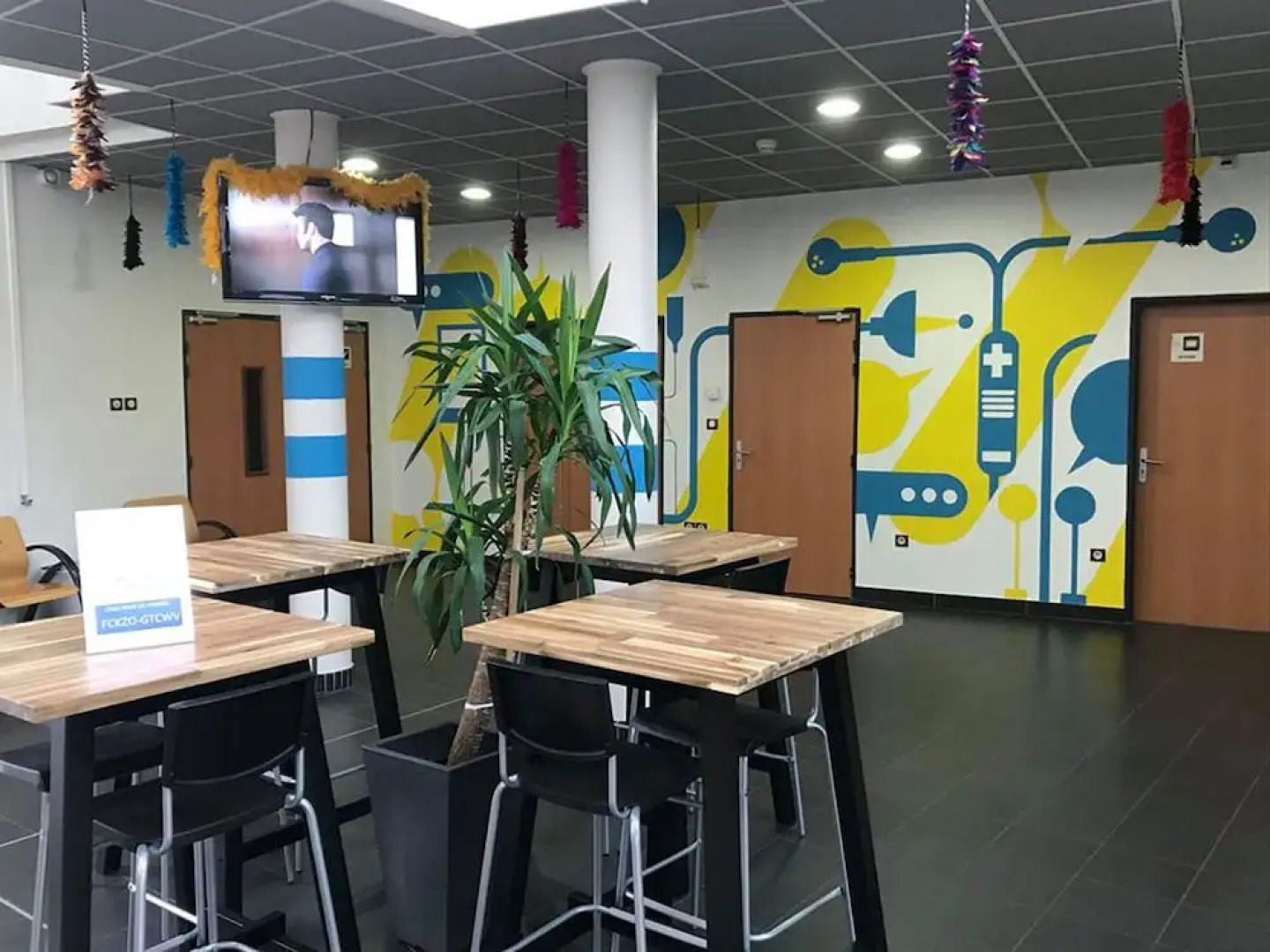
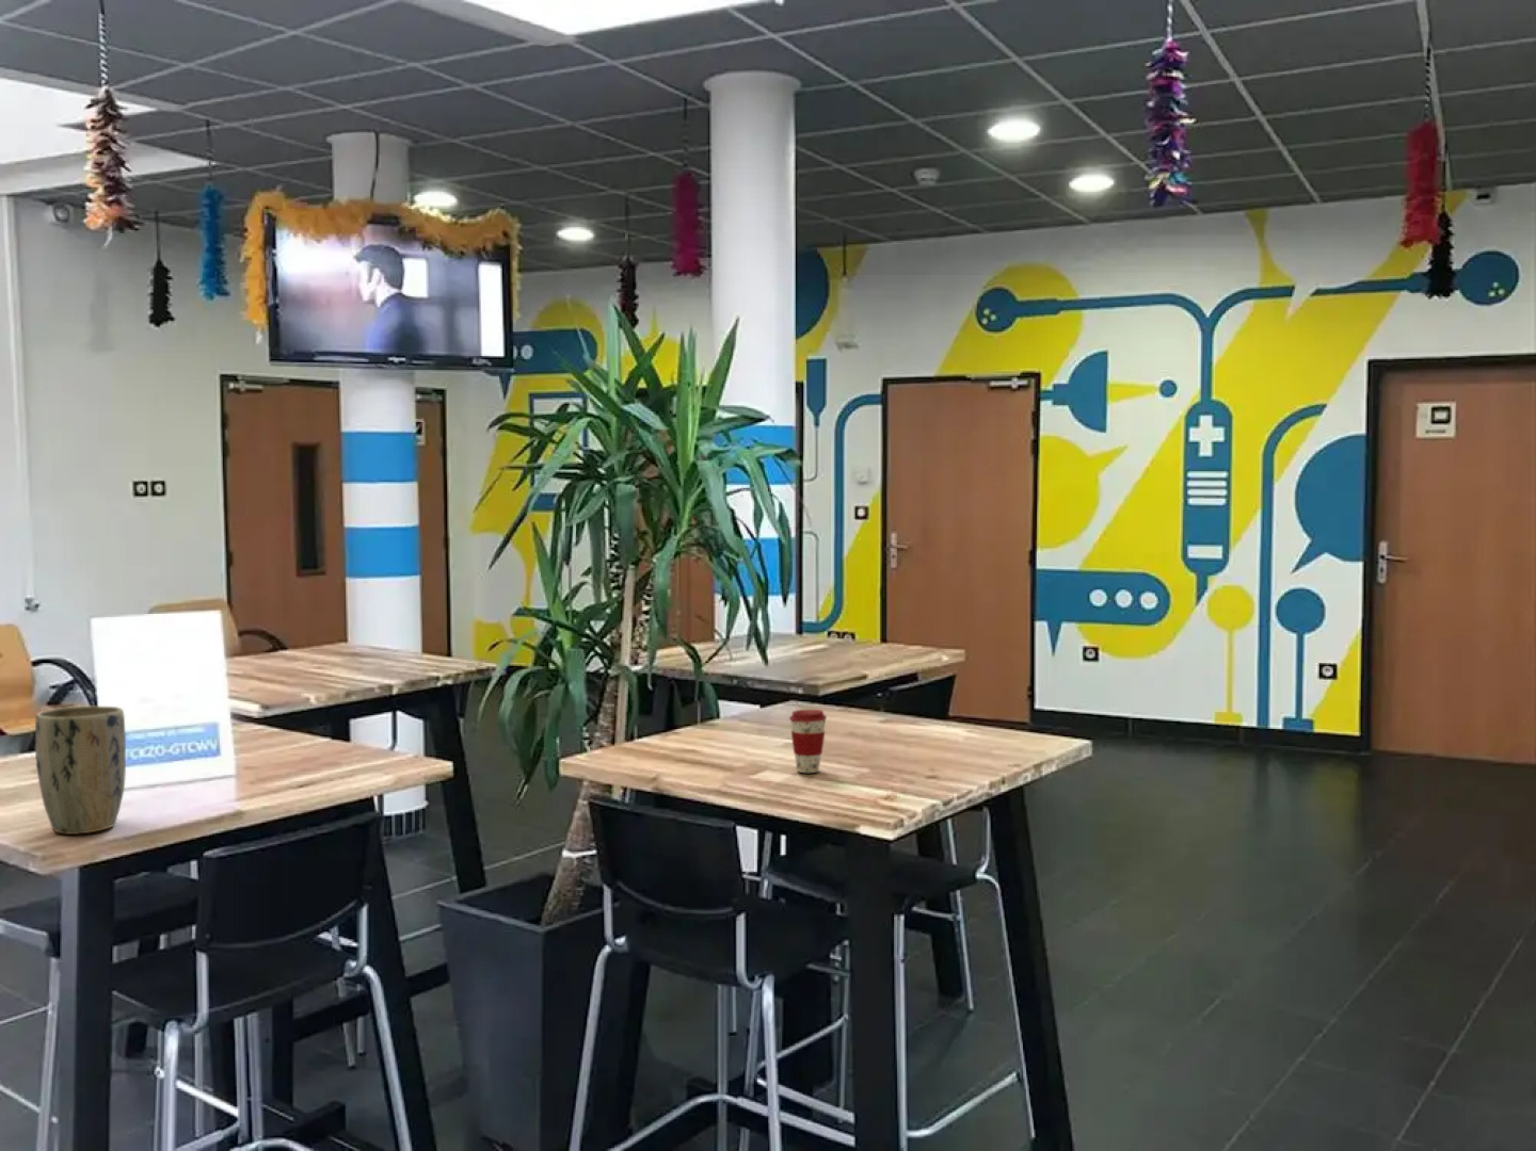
+ coffee cup [789,708,827,774]
+ plant pot [34,706,127,835]
